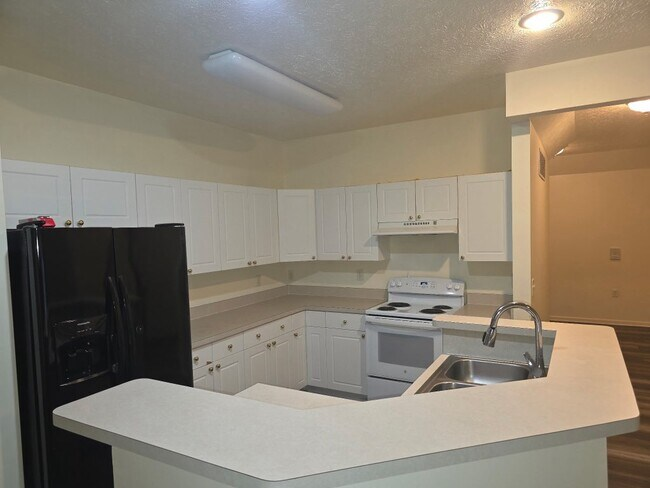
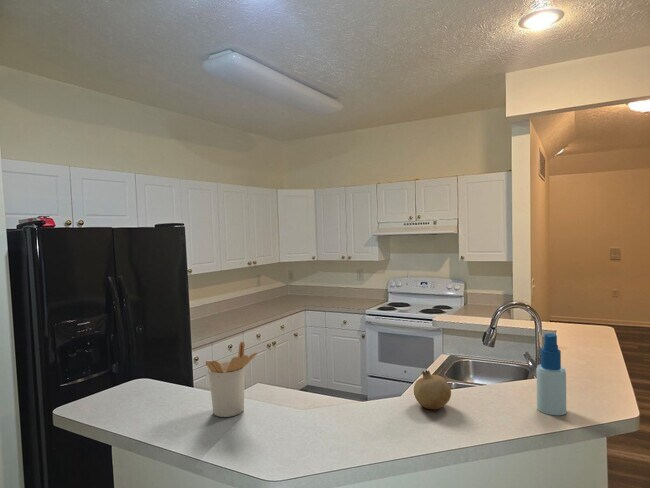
+ spray bottle [536,332,567,416]
+ utensil holder [204,340,258,418]
+ fruit [413,369,452,410]
